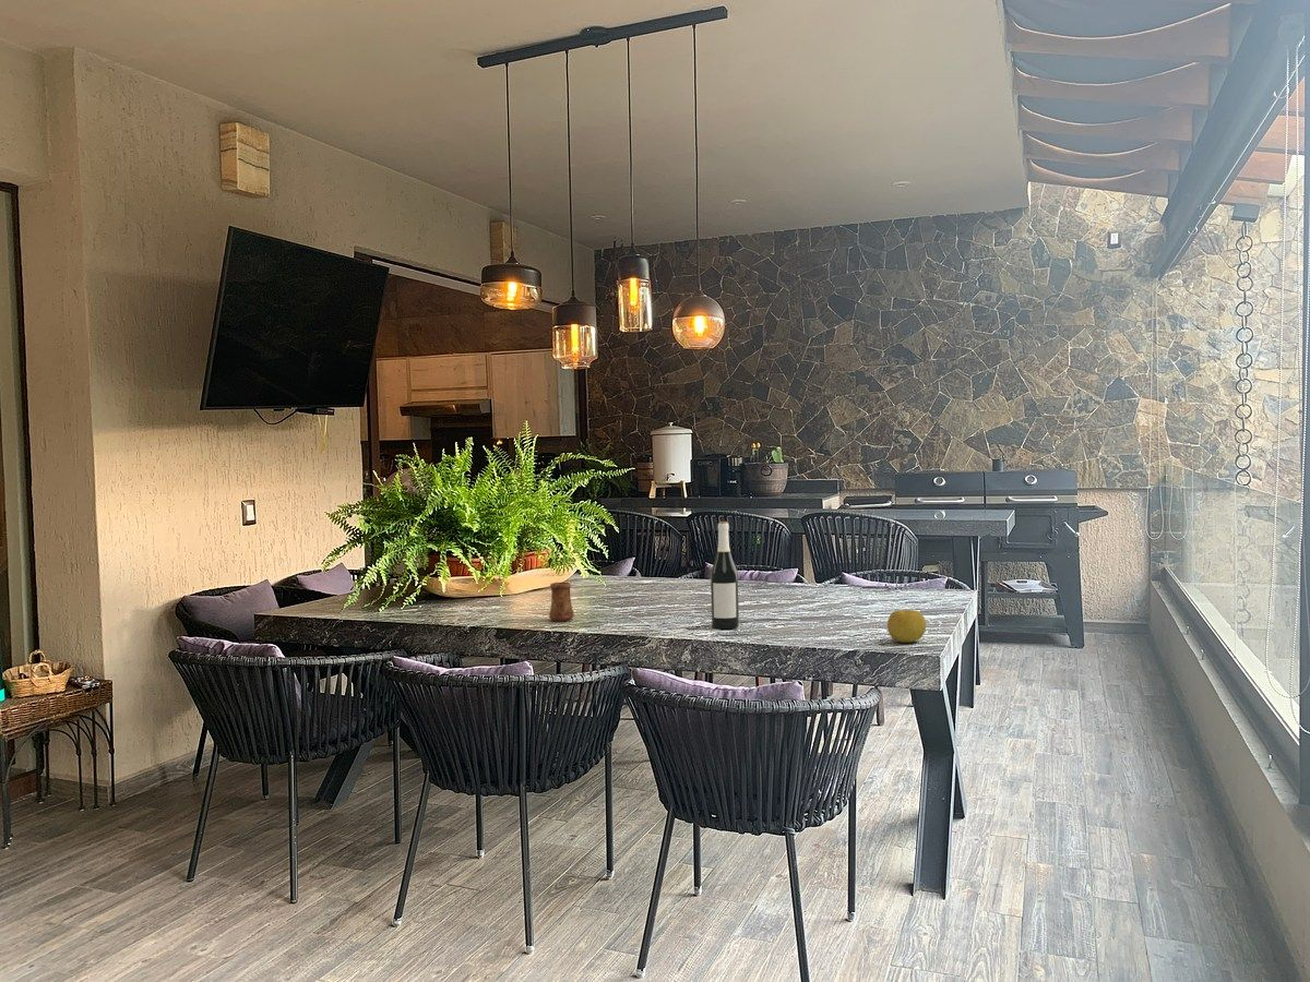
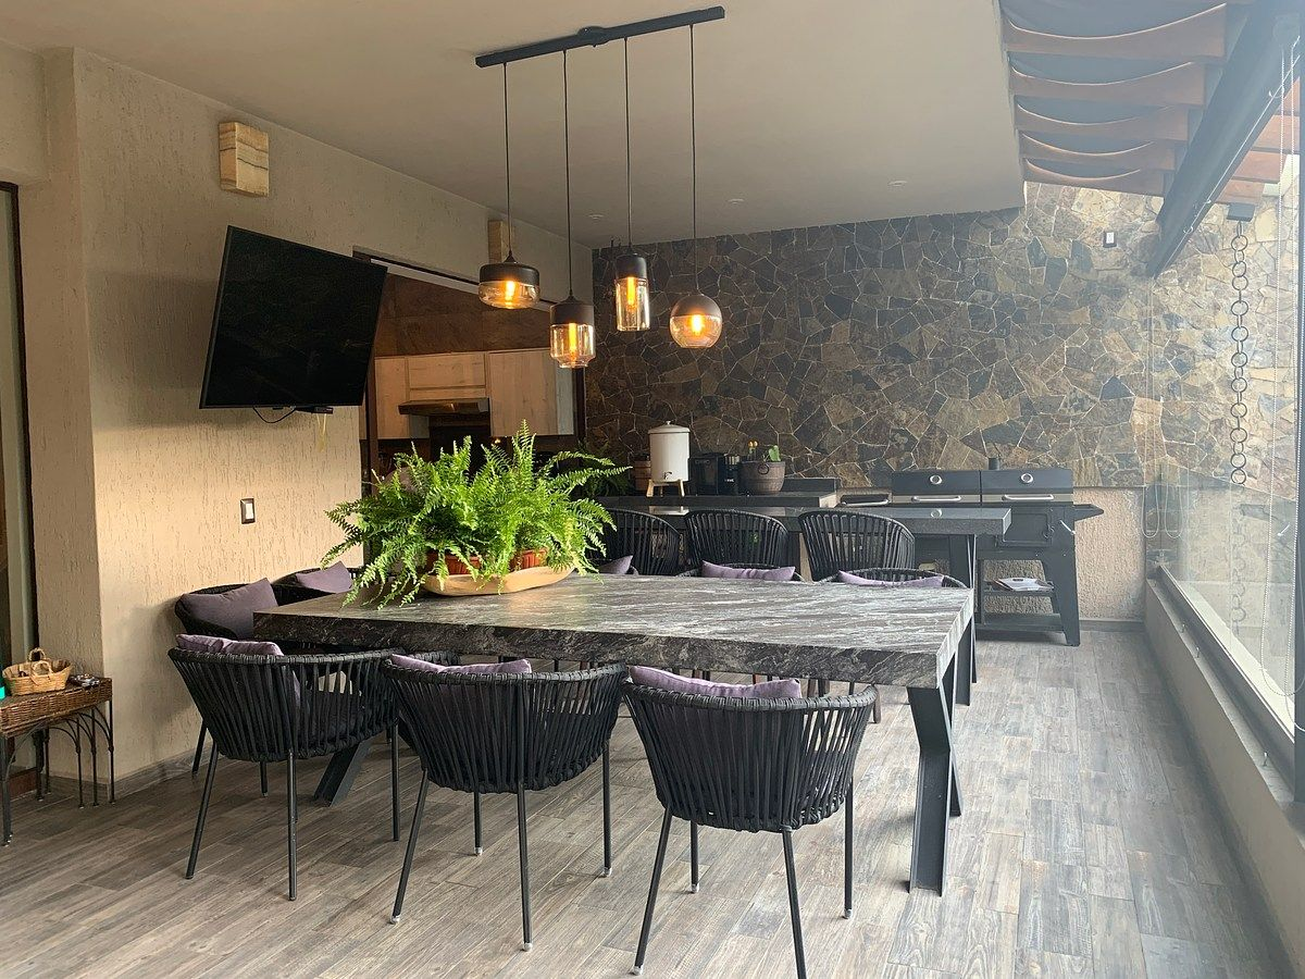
- wine bottle [710,520,740,631]
- cup [548,582,575,622]
- fruit [886,609,927,644]
